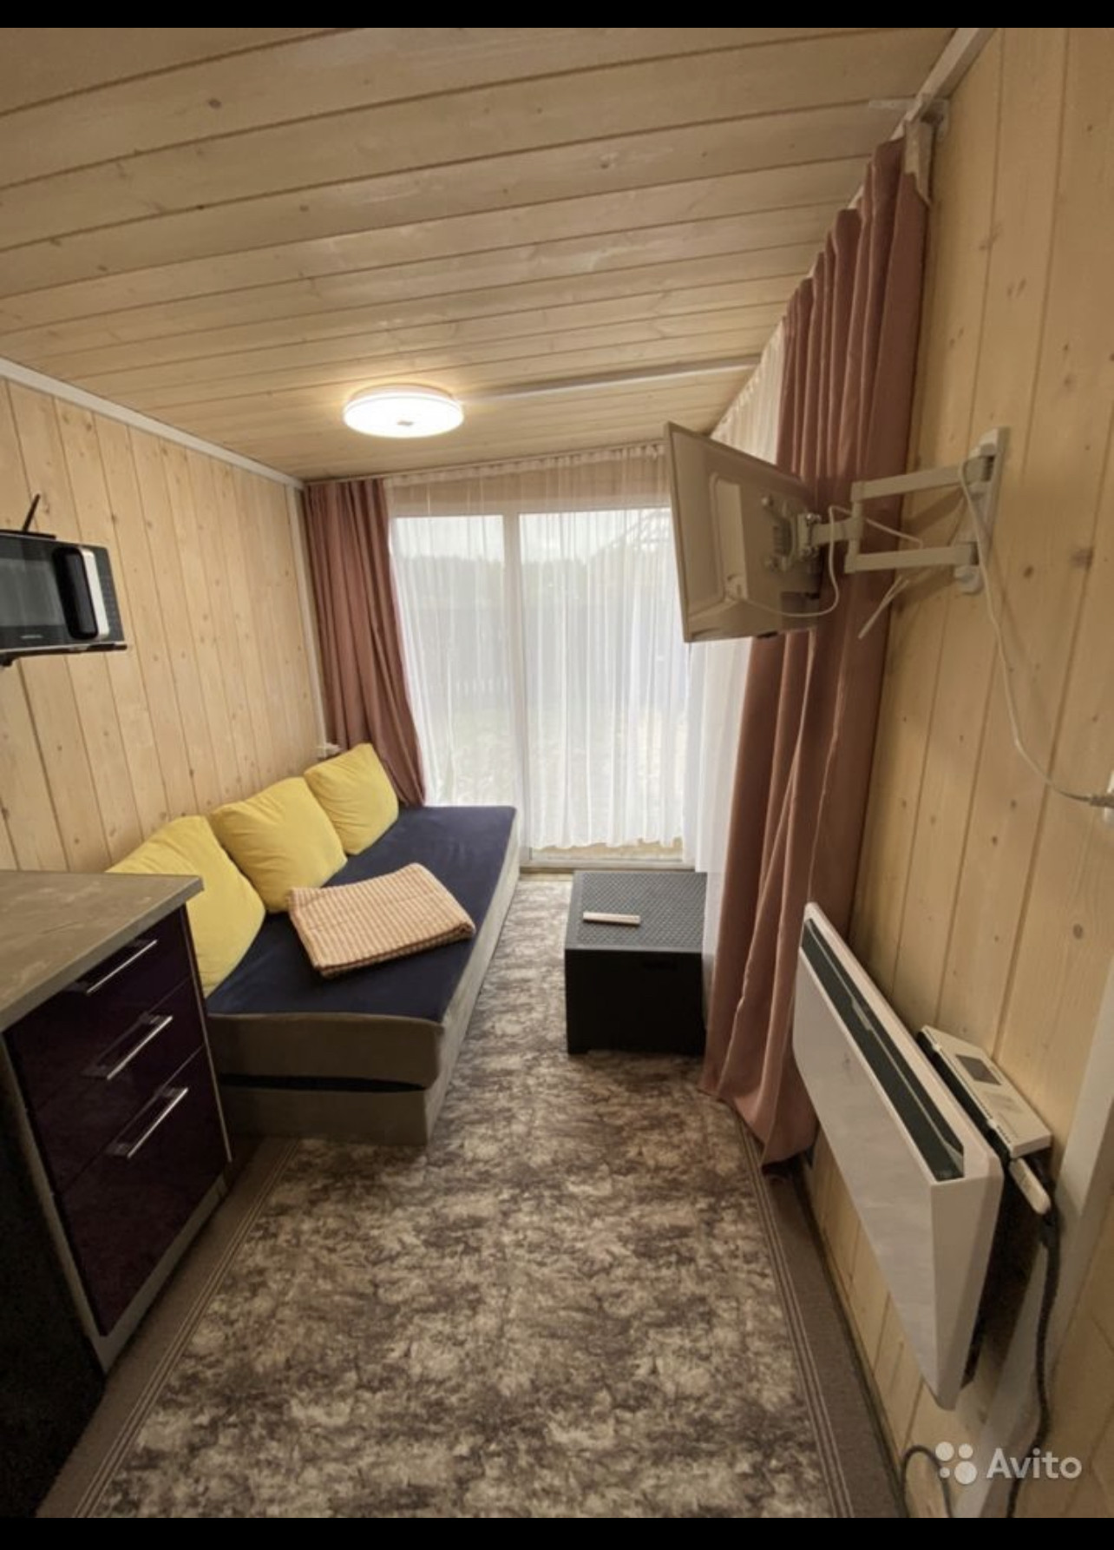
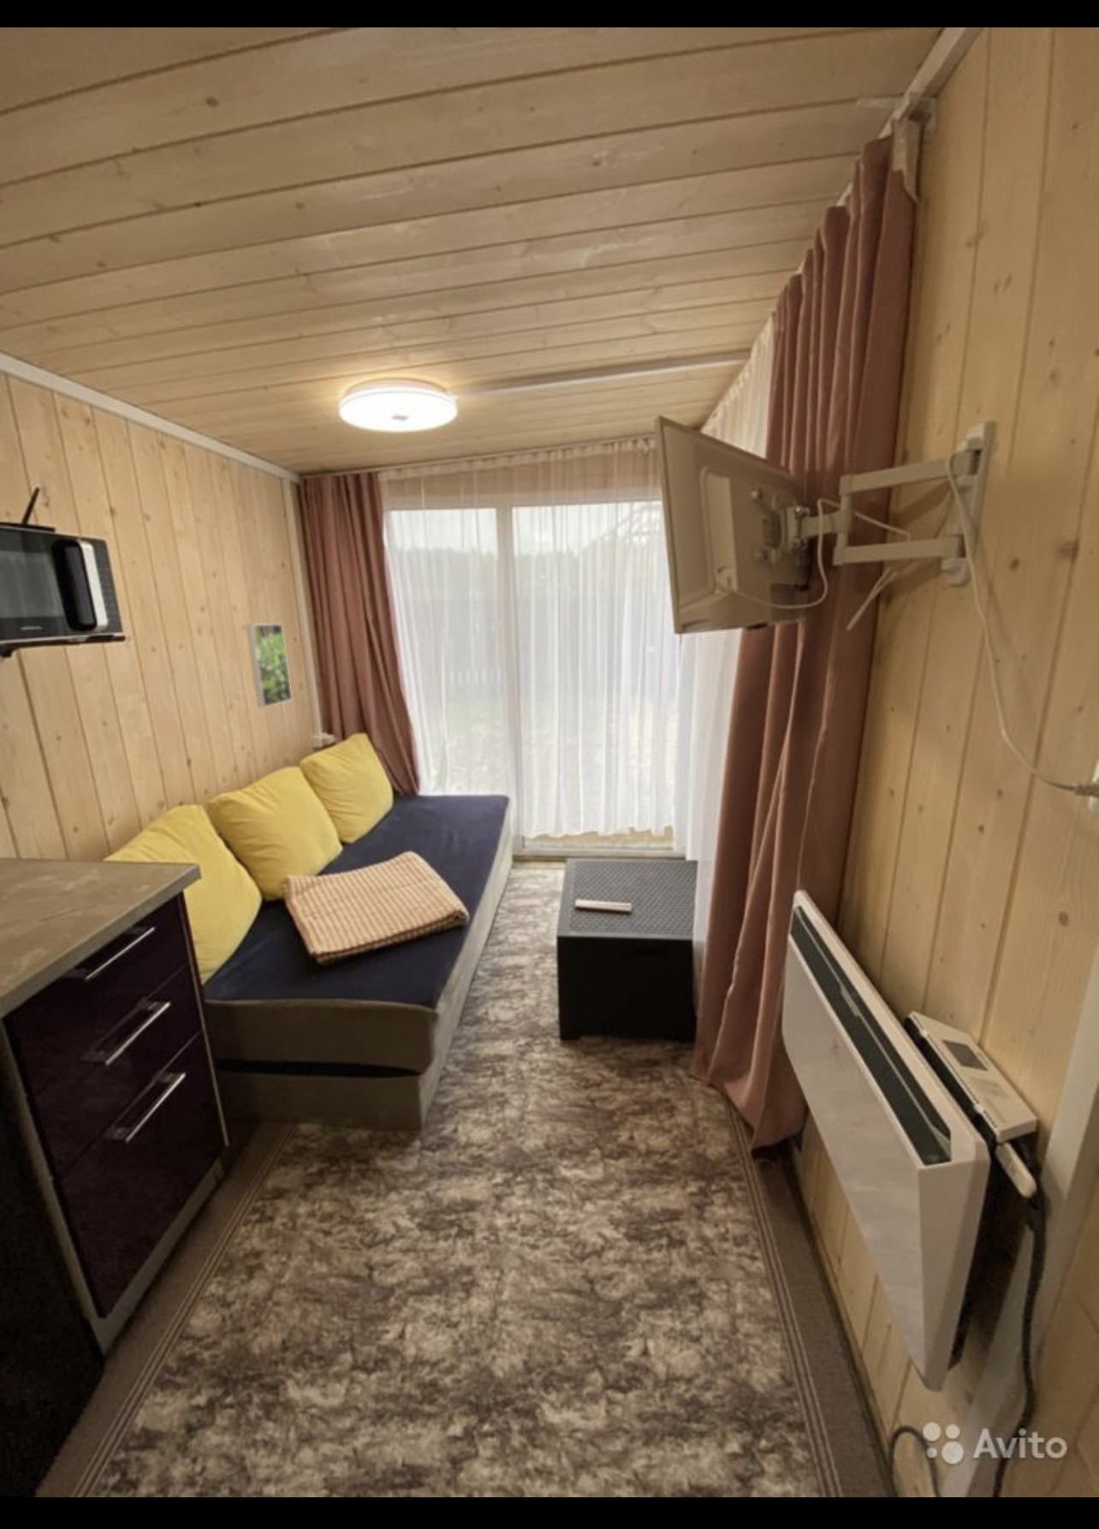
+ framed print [246,623,293,709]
